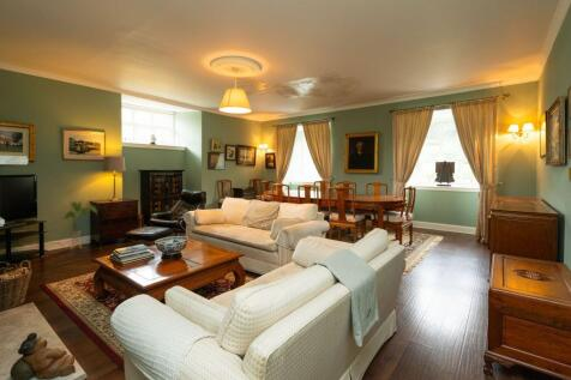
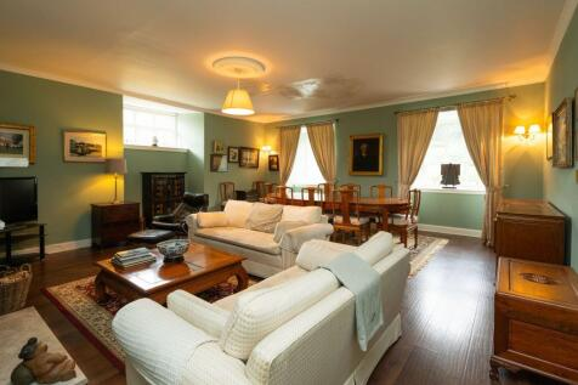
- house plant [61,200,98,251]
